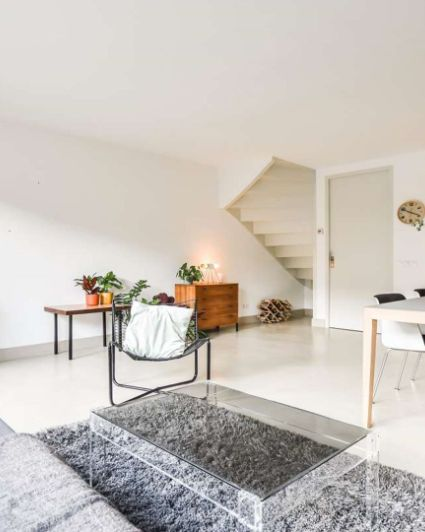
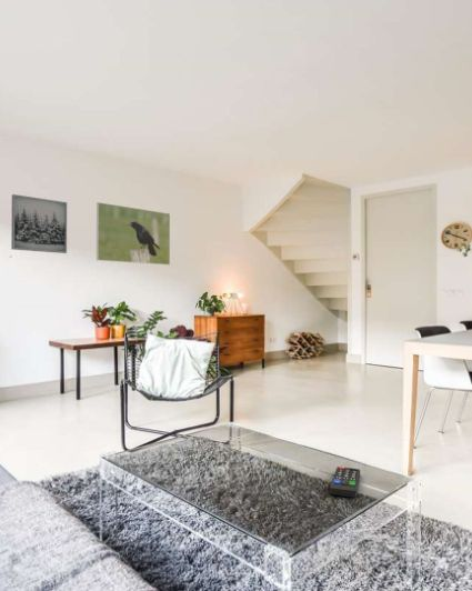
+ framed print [96,201,171,267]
+ remote control [329,465,361,499]
+ wall art [10,193,68,254]
